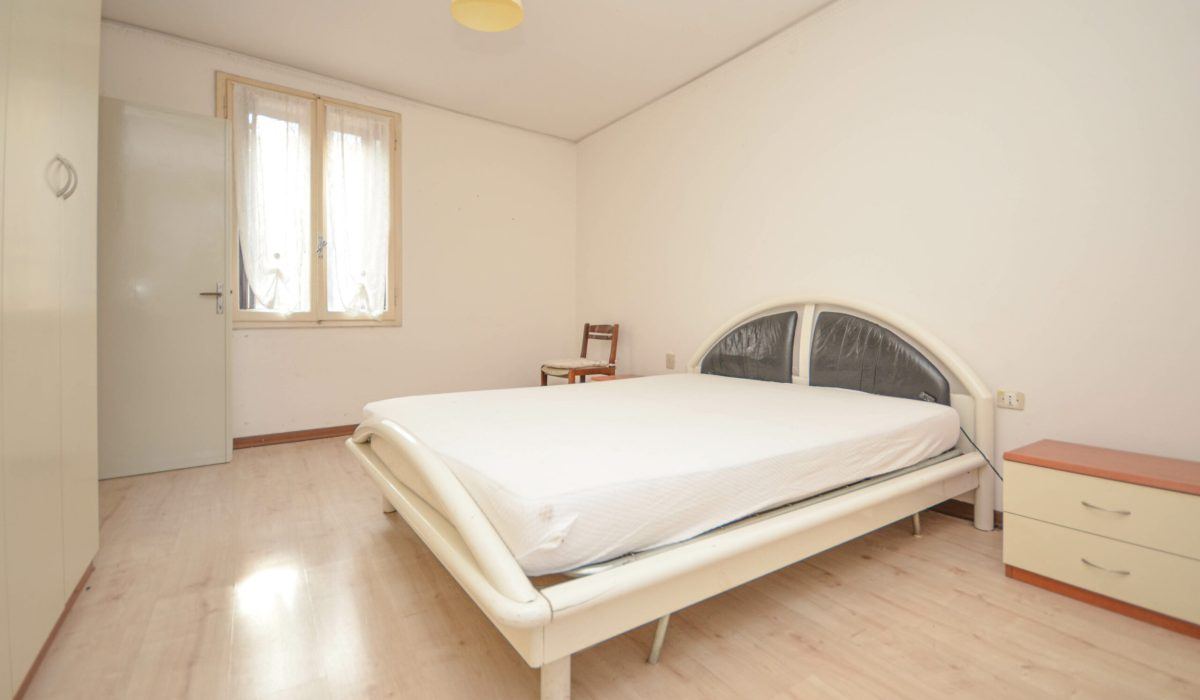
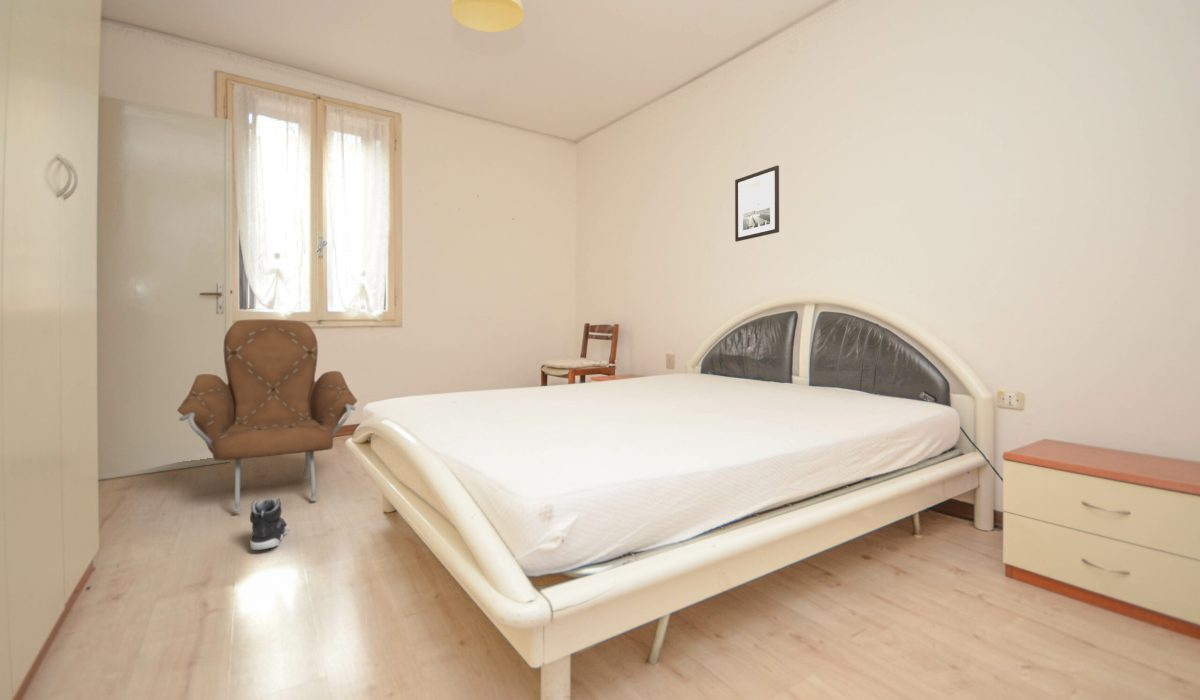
+ wall art [734,164,780,243]
+ armchair [176,318,358,513]
+ sneaker [249,497,290,551]
